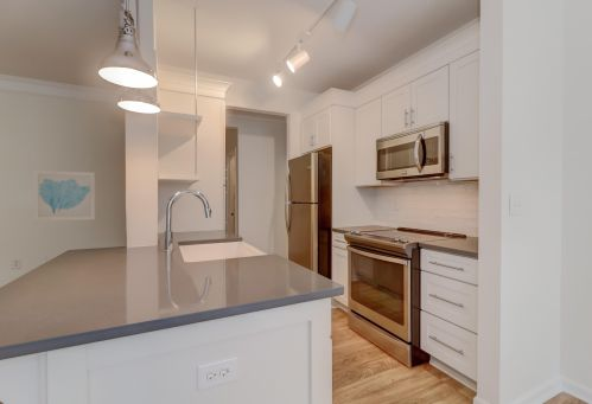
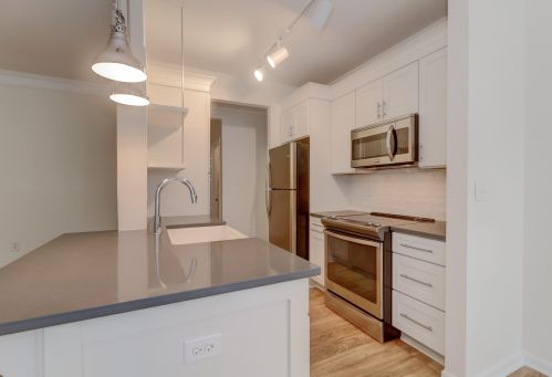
- wall art [32,169,96,223]
